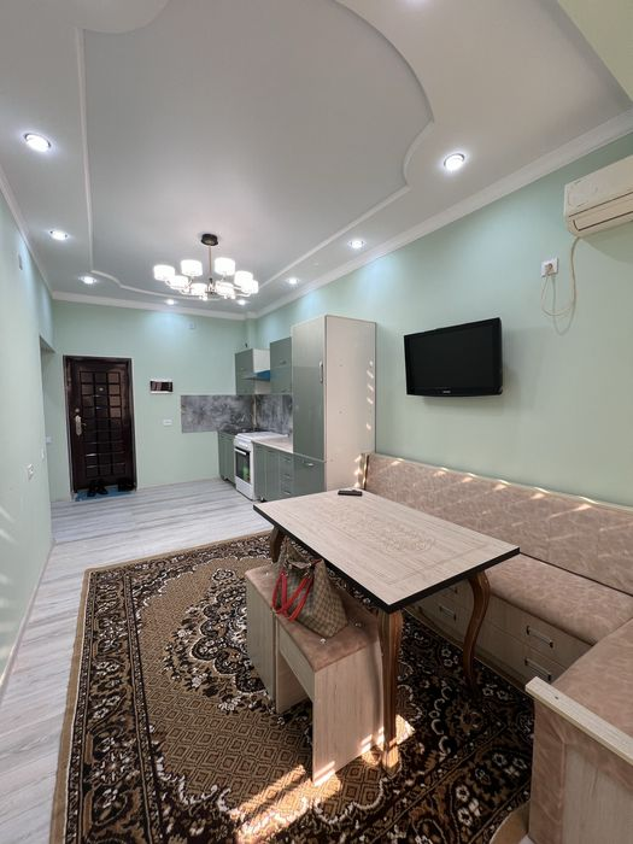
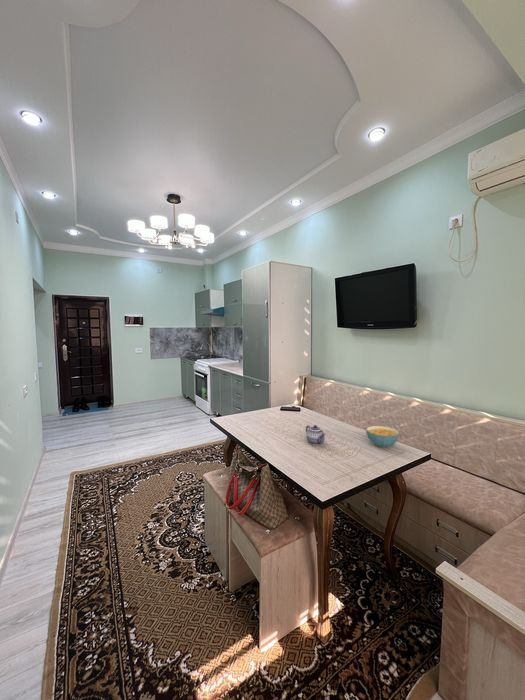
+ cereal bowl [365,425,400,448]
+ teapot [305,424,326,446]
